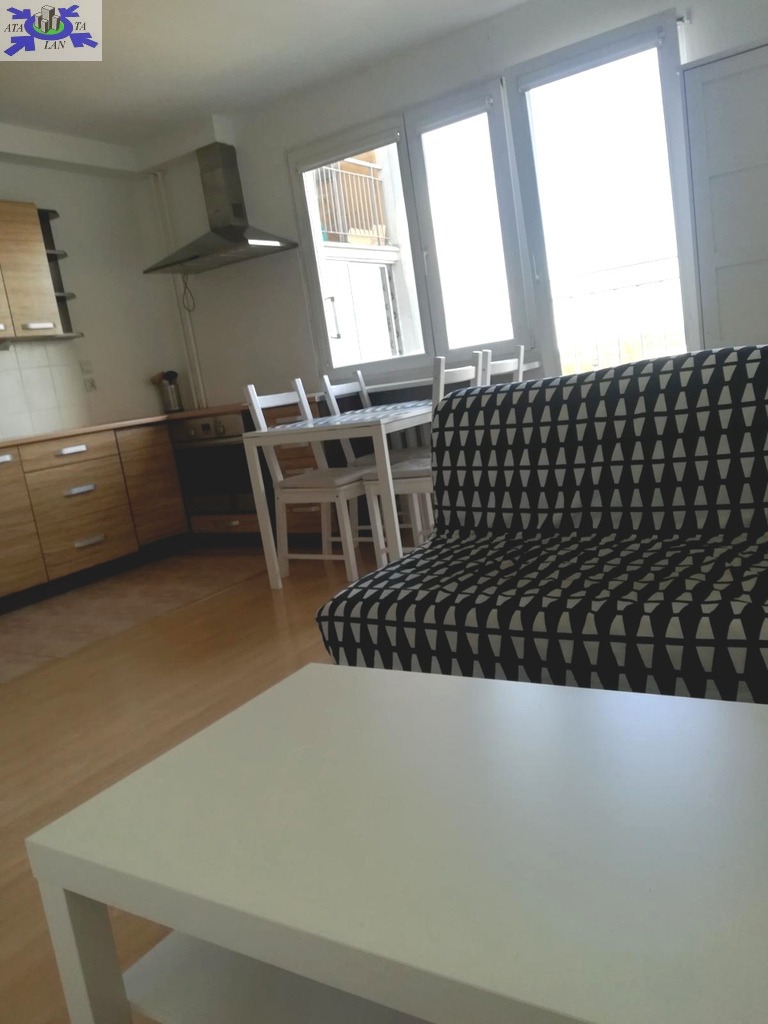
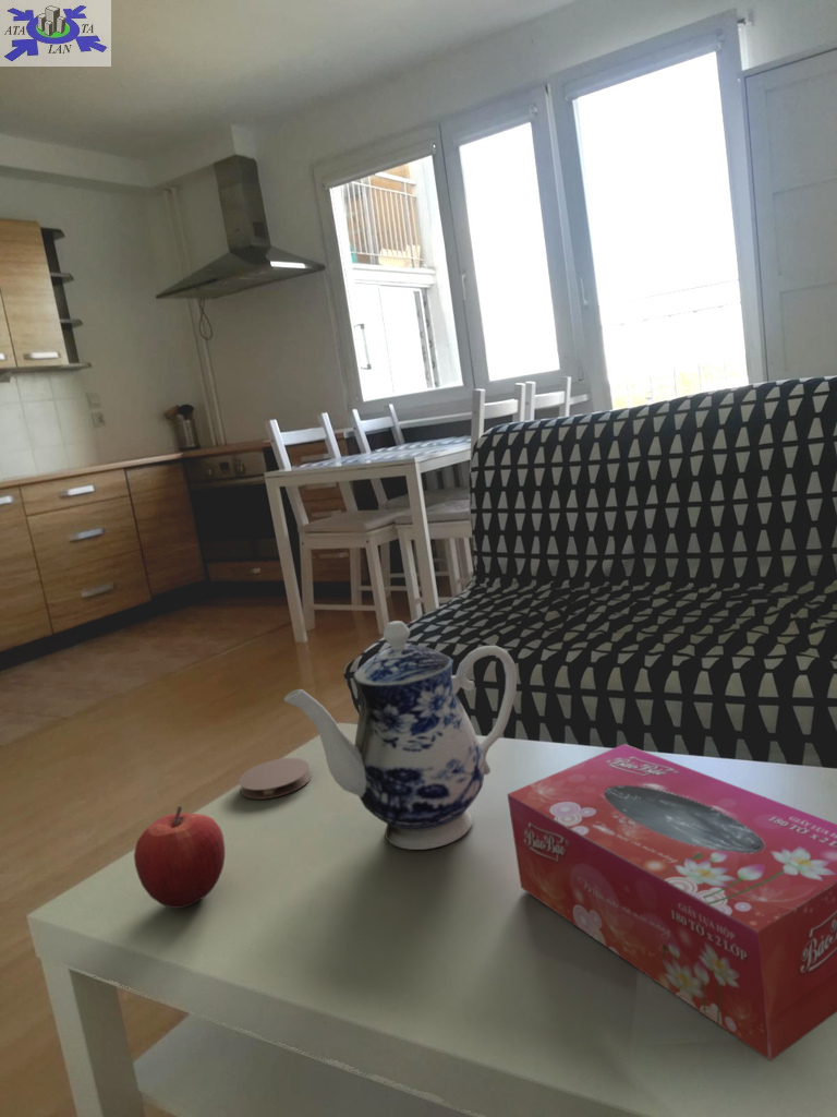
+ teapot [282,620,518,851]
+ tissue box [507,743,837,1061]
+ coaster [238,757,312,801]
+ fruit [133,805,226,910]
